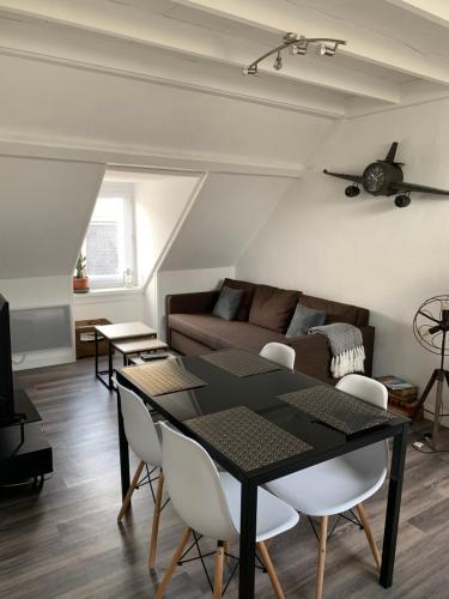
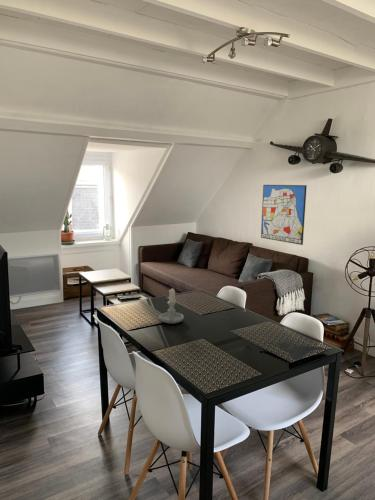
+ candle [158,287,185,324]
+ wall art [260,184,308,246]
